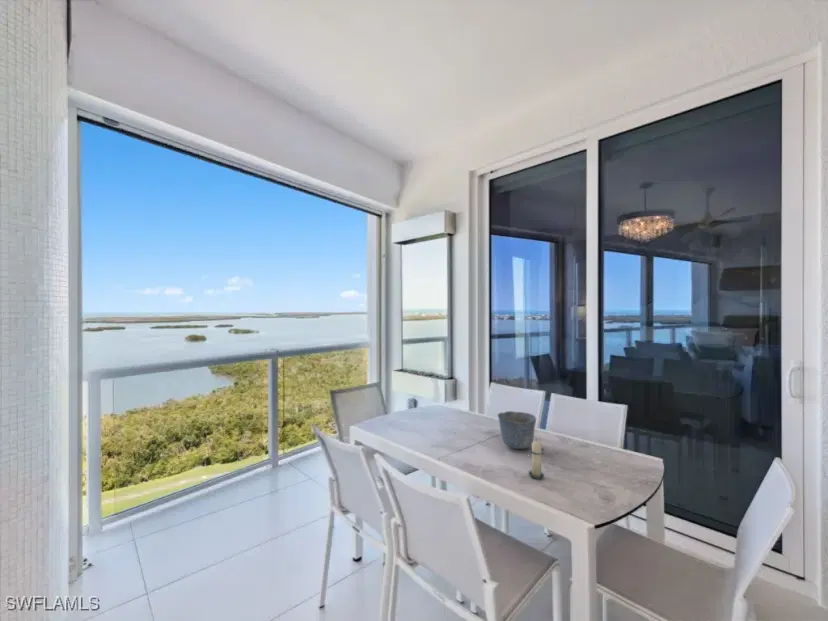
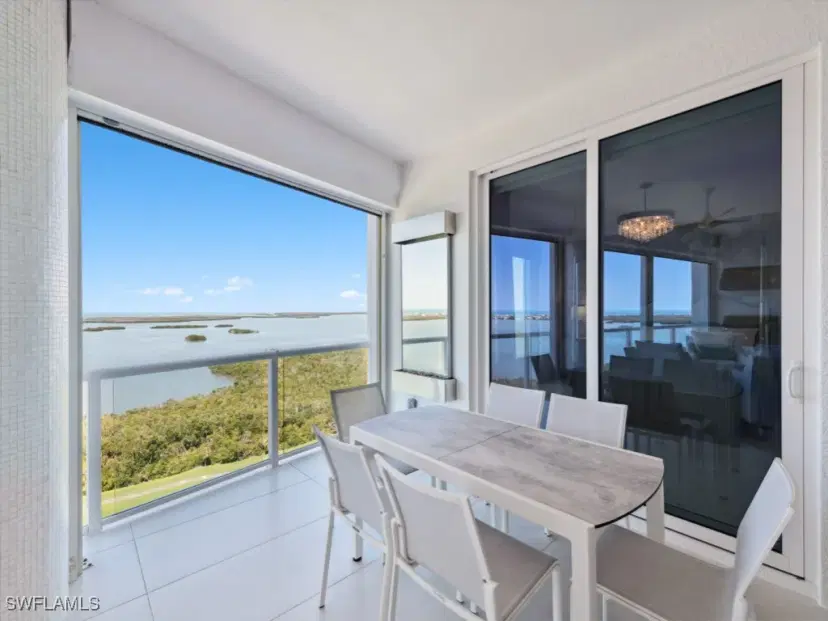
- cup [497,410,537,450]
- candle [527,437,546,480]
